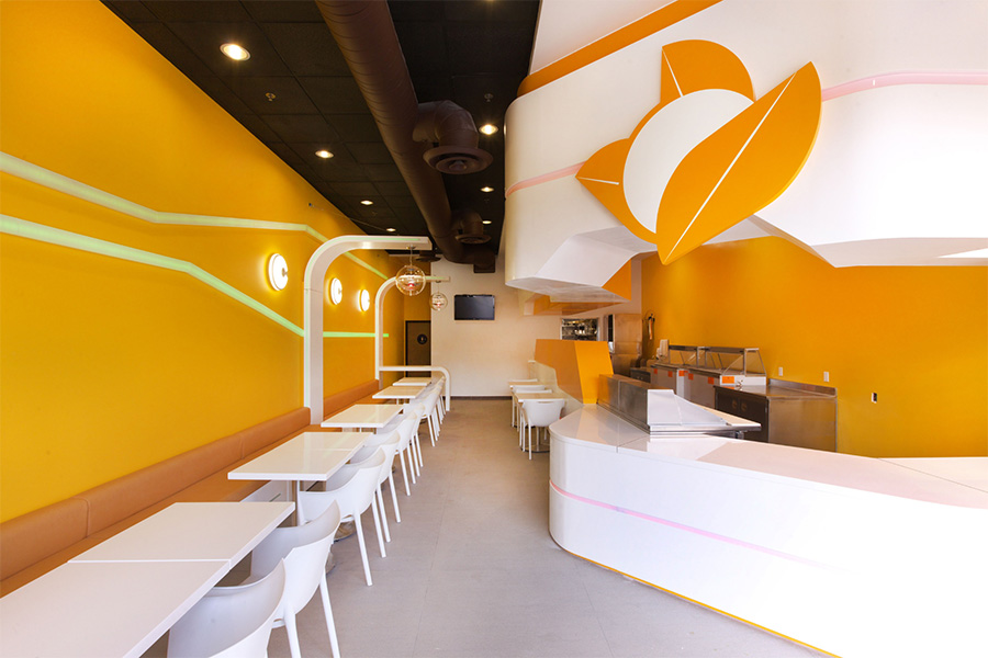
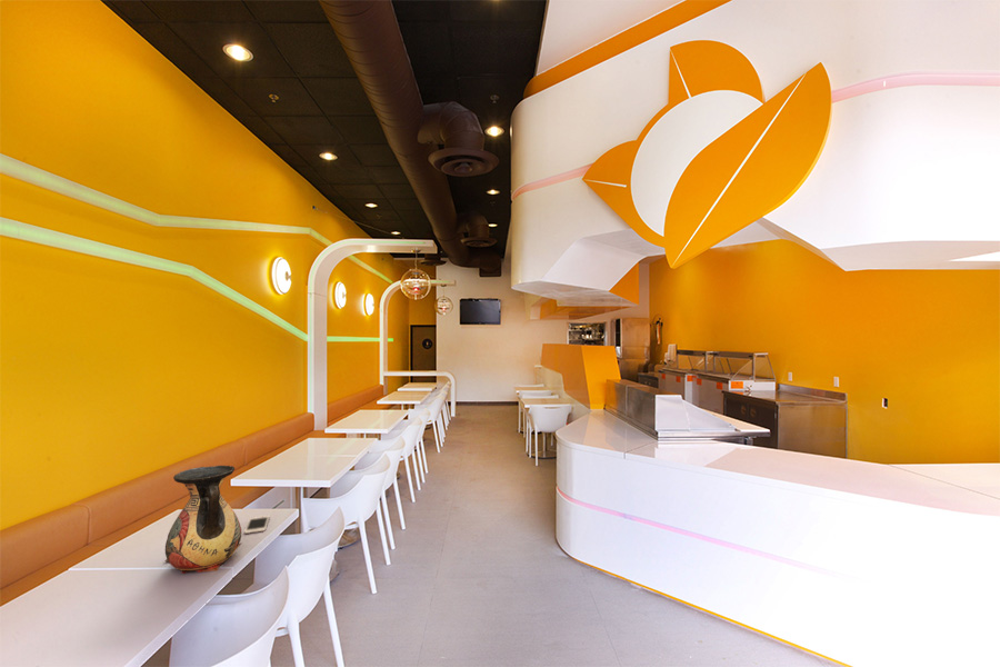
+ vase [163,465,243,575]
+ cell phone [243,515,270,535]
